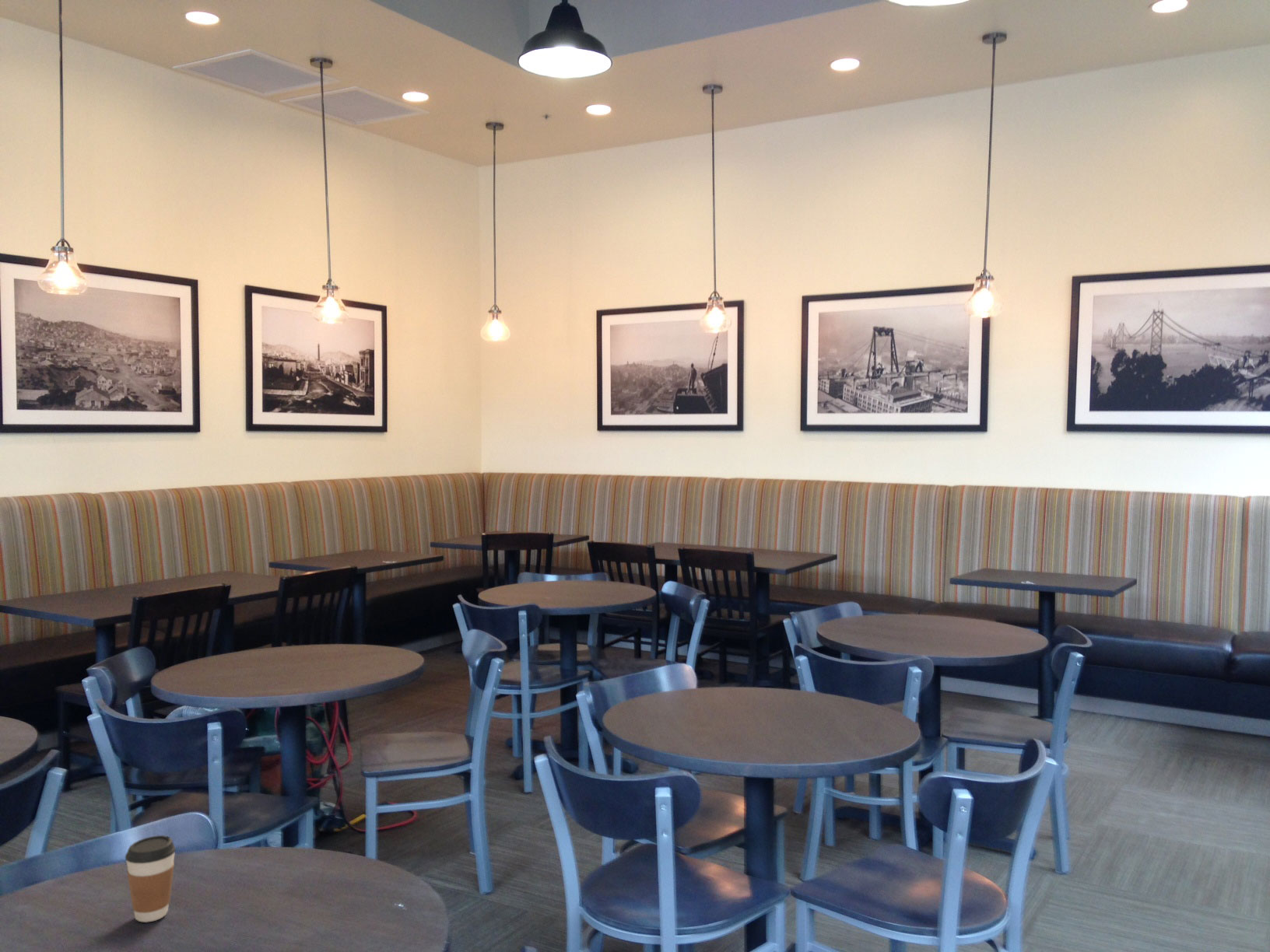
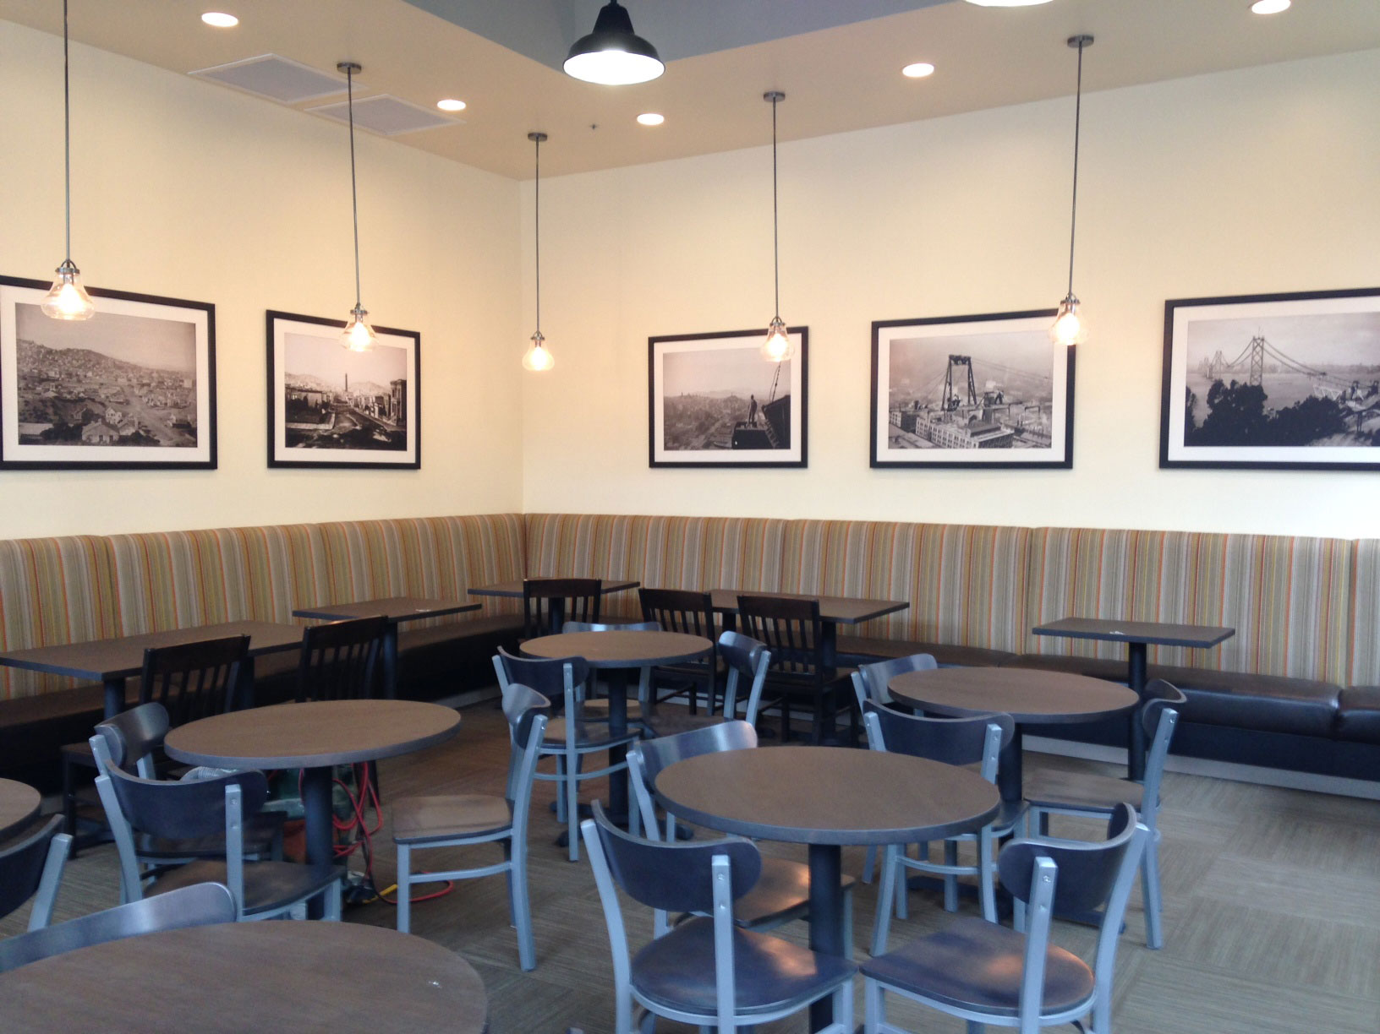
- coffee cup [125,835,177,923]
